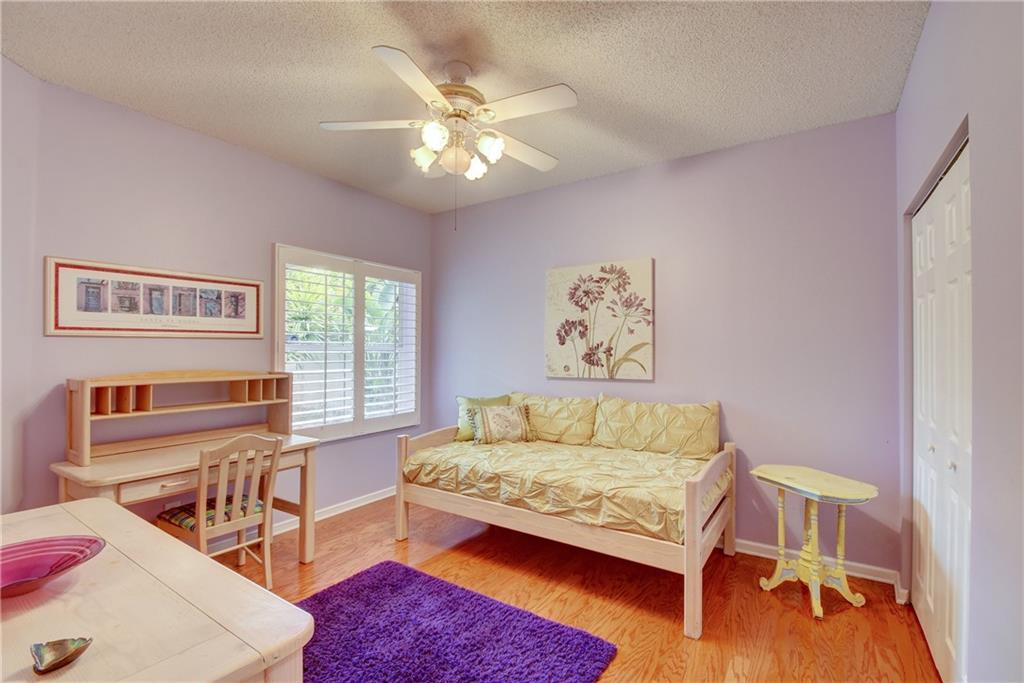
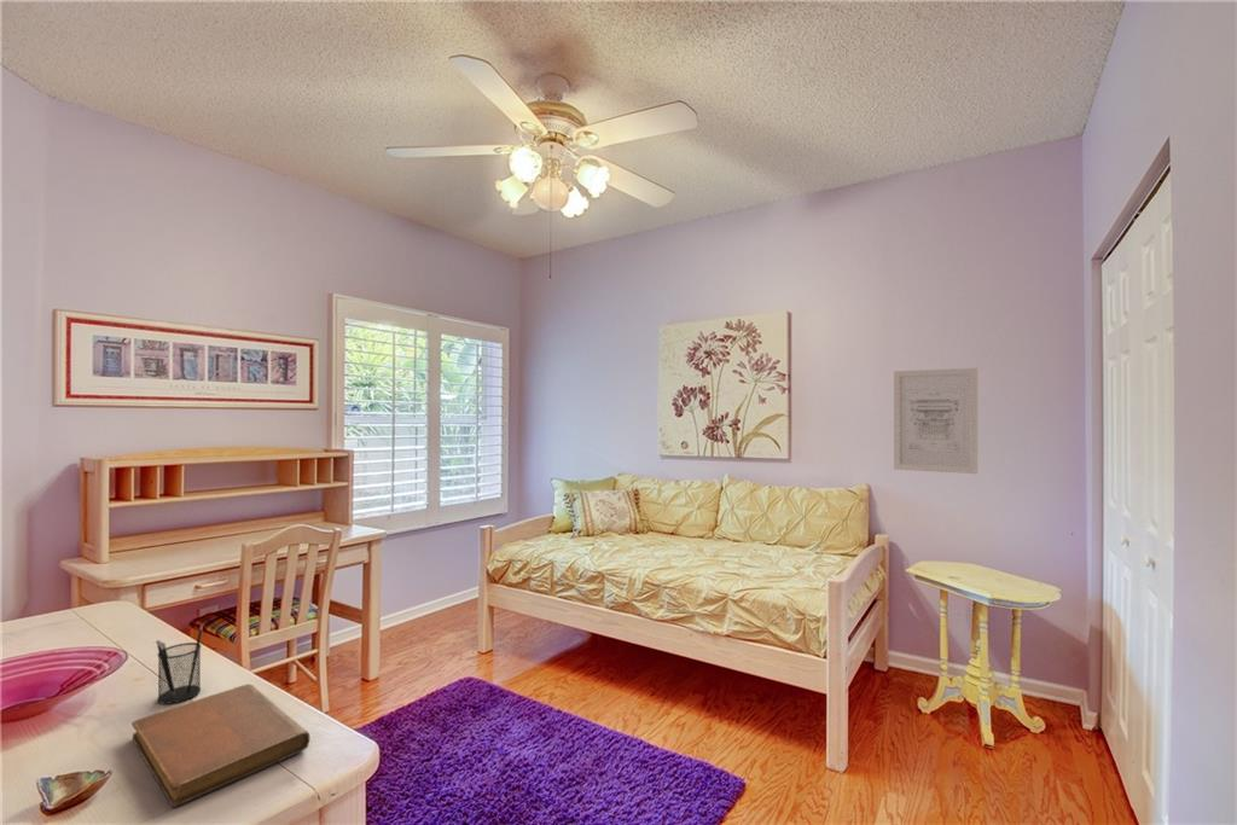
+ wall art [893,367,978,475]
+ notebook [130,682,310,808]
+ pencil holder [155,624,203,705]
